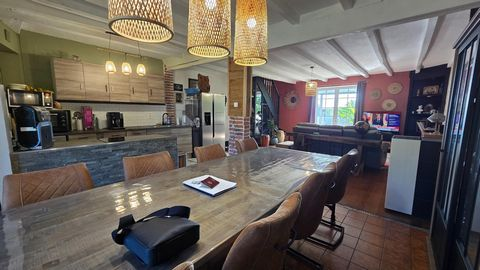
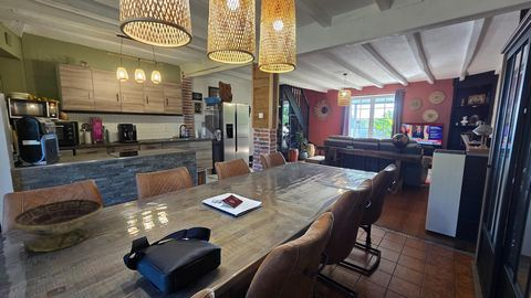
+ decorative bowl [12,199,104,253]
